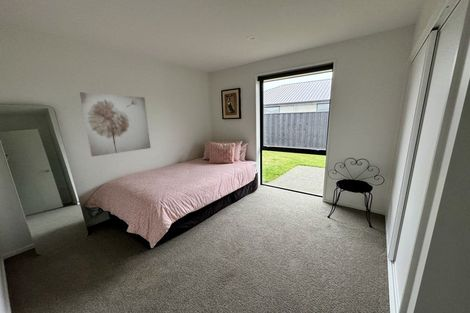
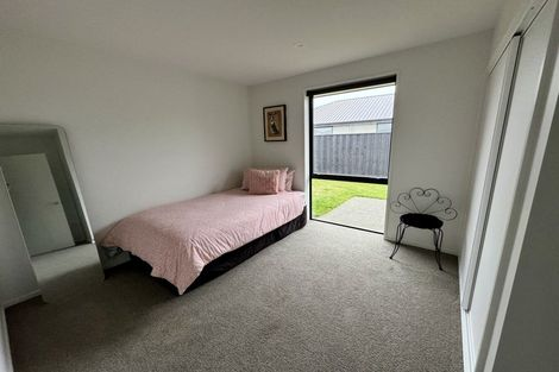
- wall art [79,91,152,158]
